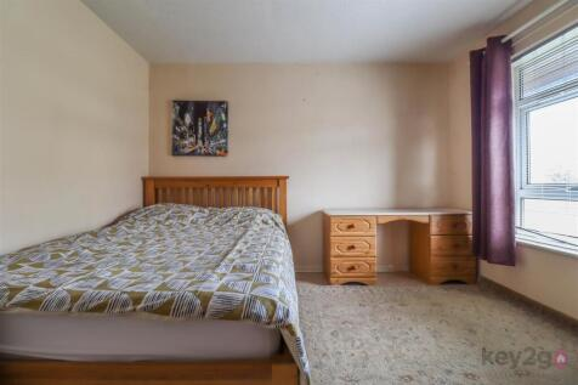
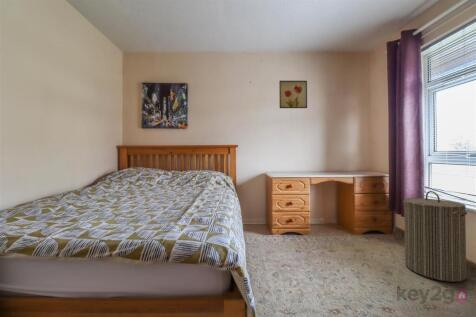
+ wall art [278,80,308,109]
+ laundry hamper [403,190,468,283]
